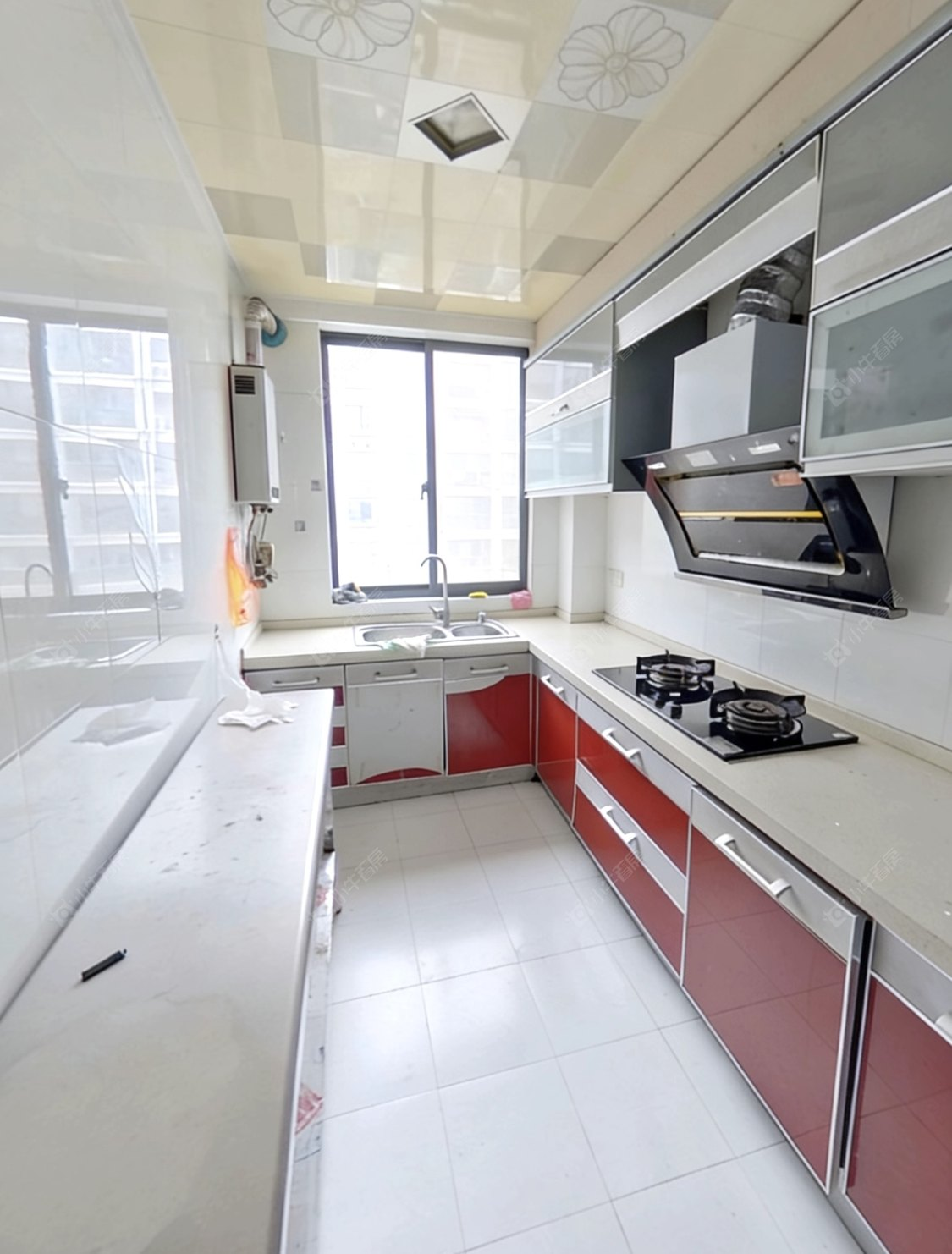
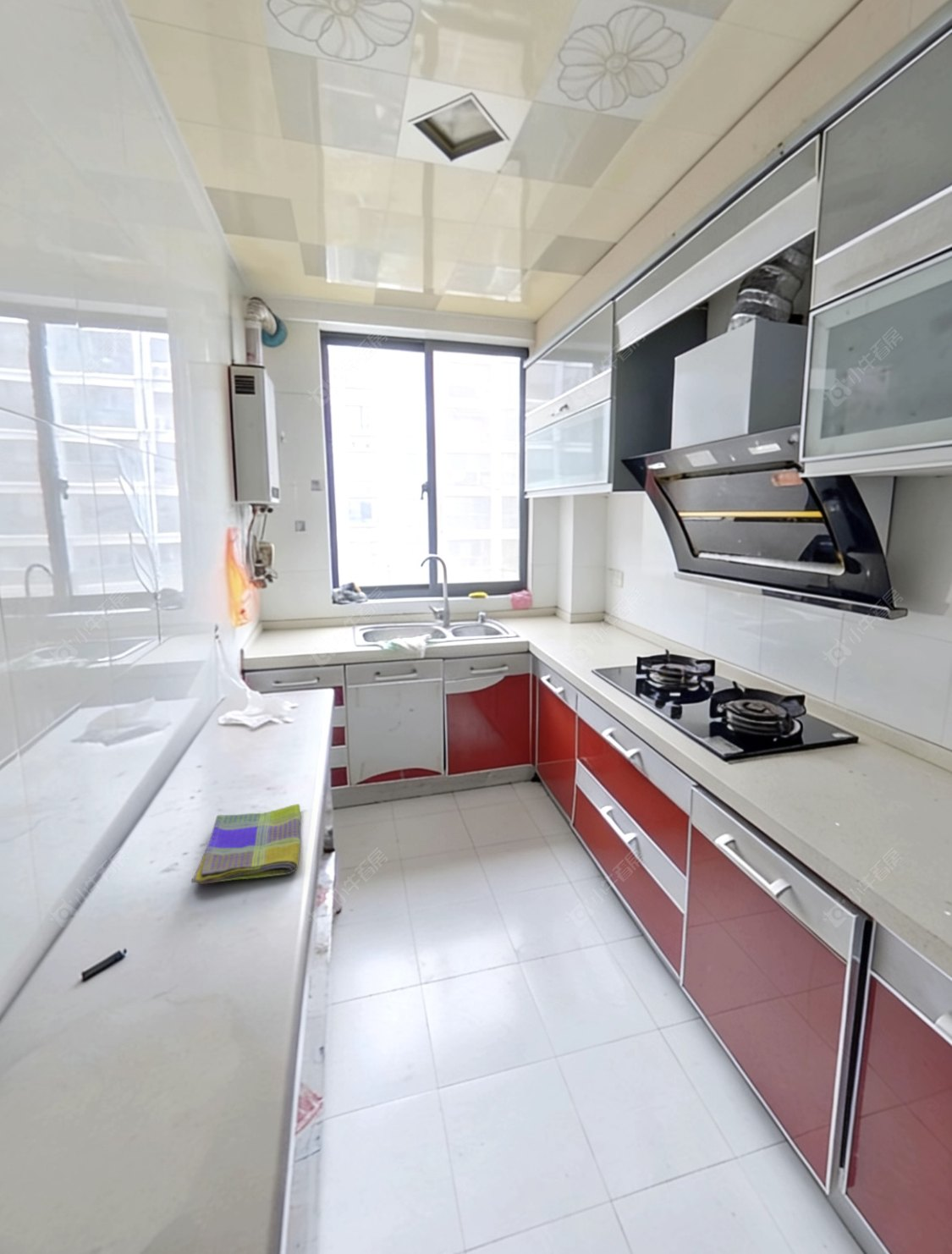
+ dish towel [190,803,301,885]
